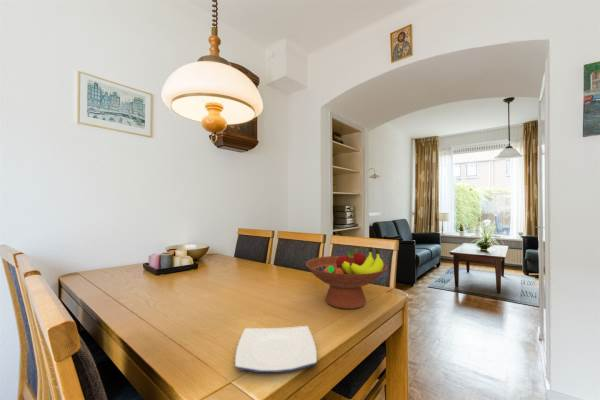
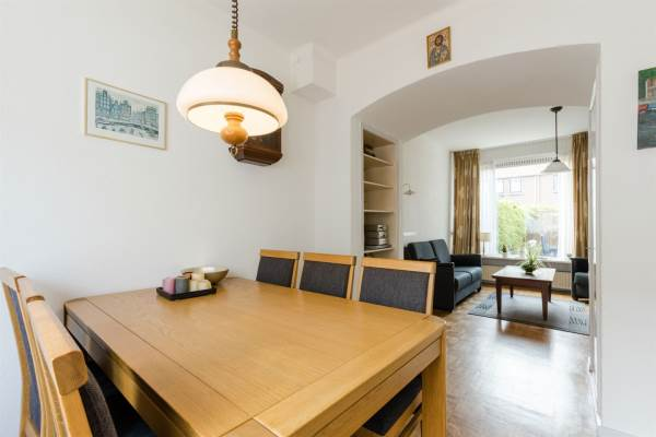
- plate [234,325,318,374]
- fruit bowl [305,246,388,310]
